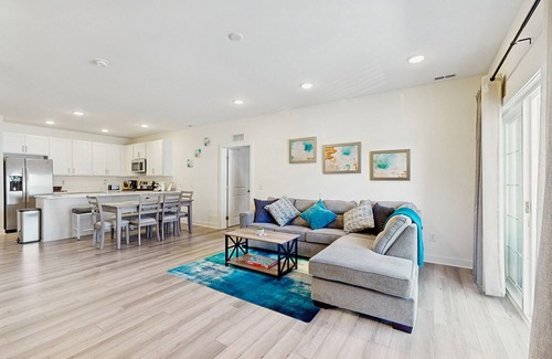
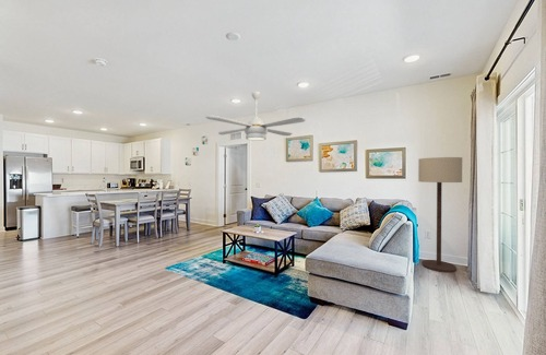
+ floor lamp [417,156,463,273]
+ ceiling fan [205,91,307,142]
